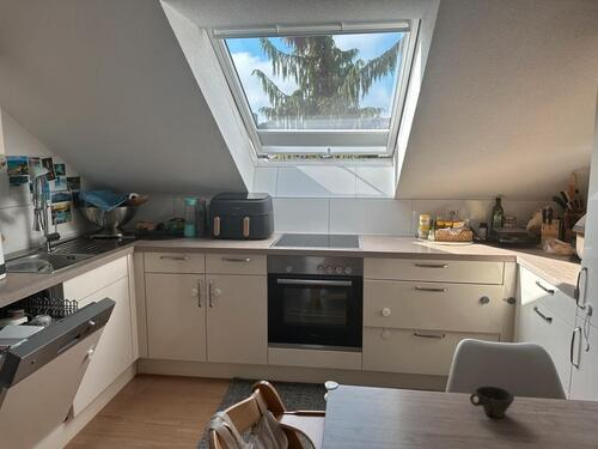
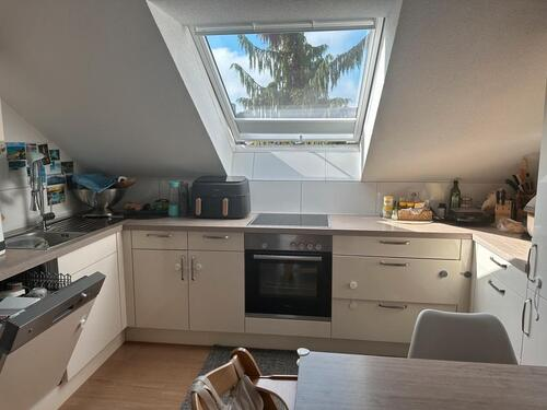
- cup [469,386,515,419]
